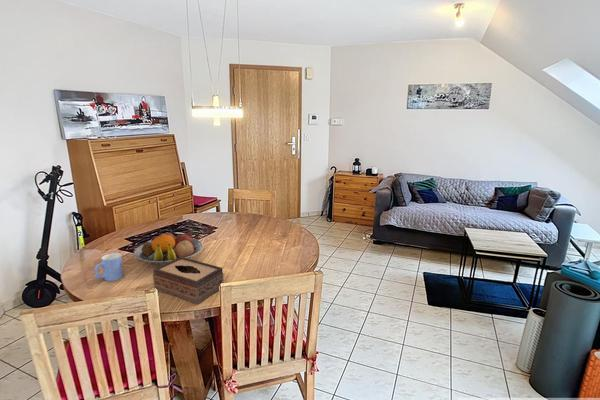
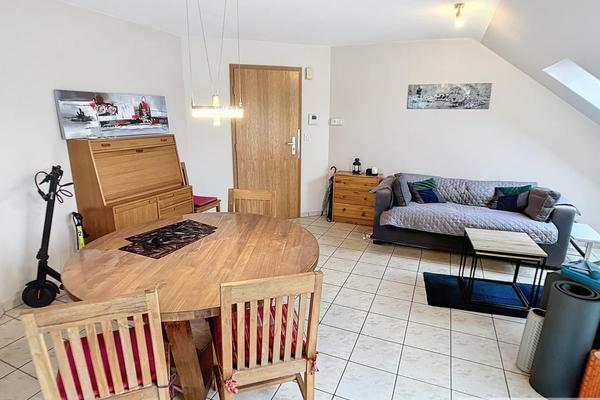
- fruit bowl [133,230,204,266]
- mug [94,252,124,282]
- tissue box [152,257,225,306]
